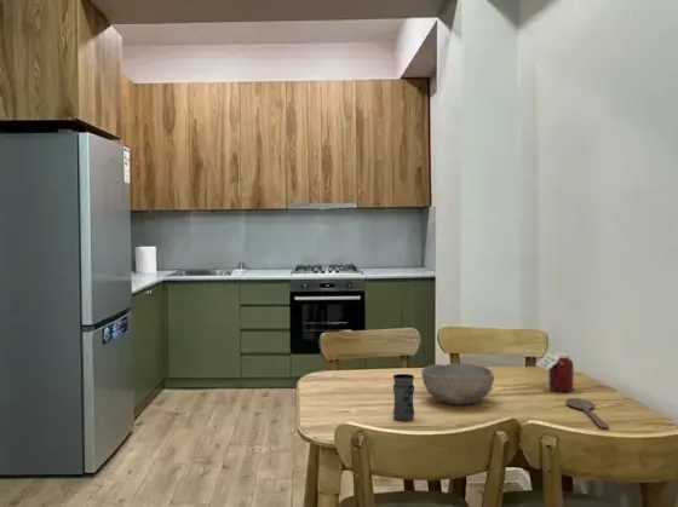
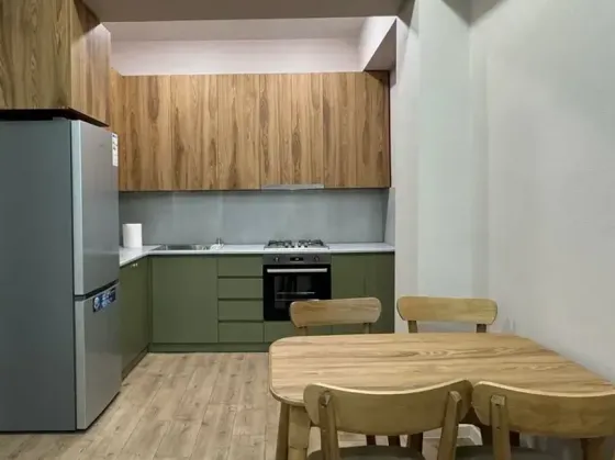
- jar [392,373,415,422]
- wooden spoon [564,397,610,430]
- jar [534,351,575,393]
- bowl [420,362,495,405]
